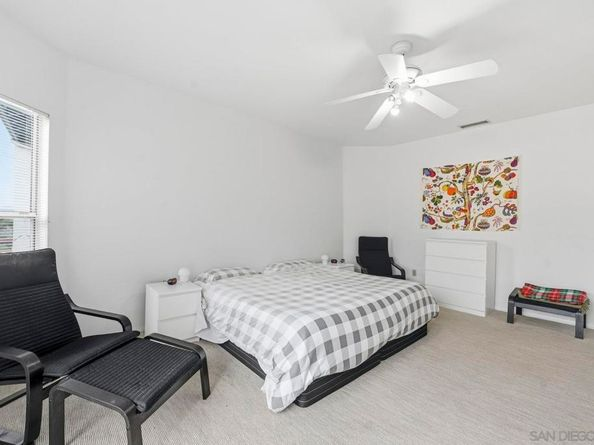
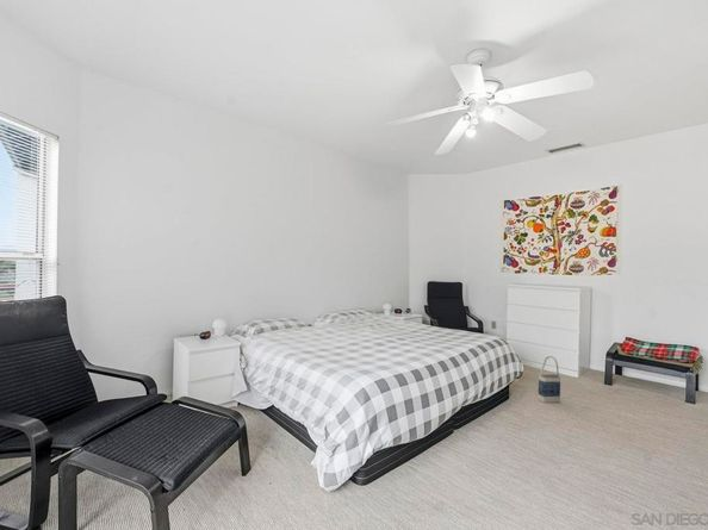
+ bag [536,355,561,404]
